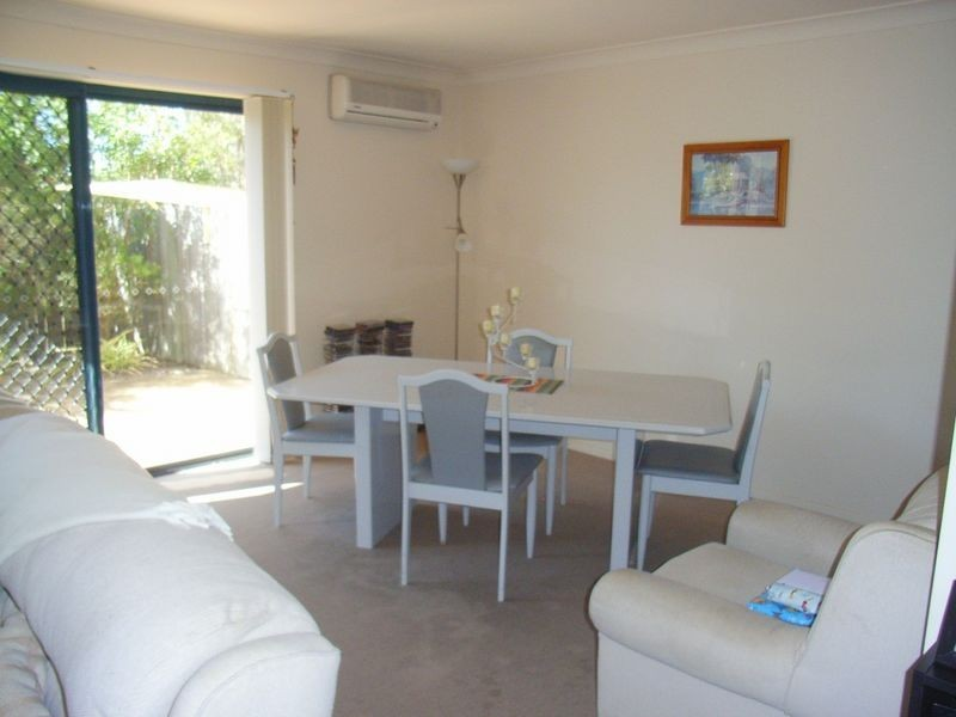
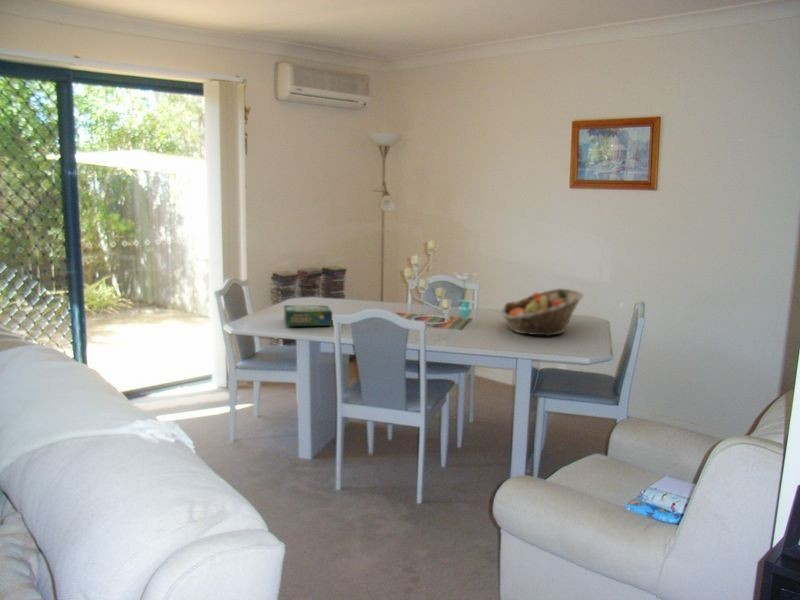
+ fruit basket [500,288,584,337]
+ flower [452,271,478,333]
+ board game [283,304,333,327]
